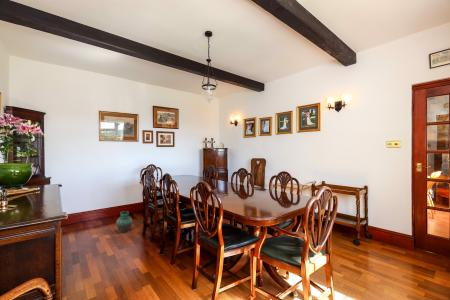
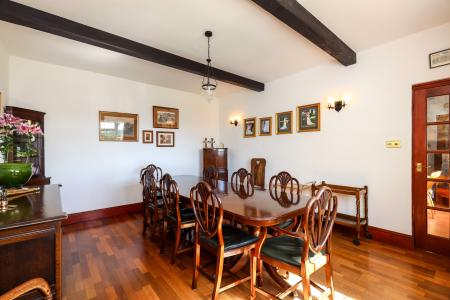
- vase [115,210,133,234]
